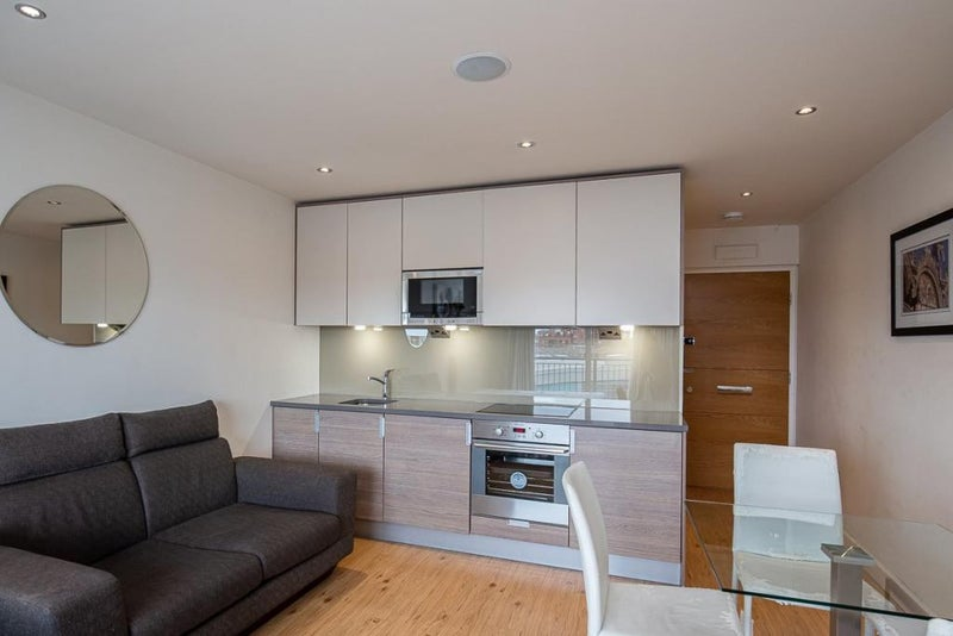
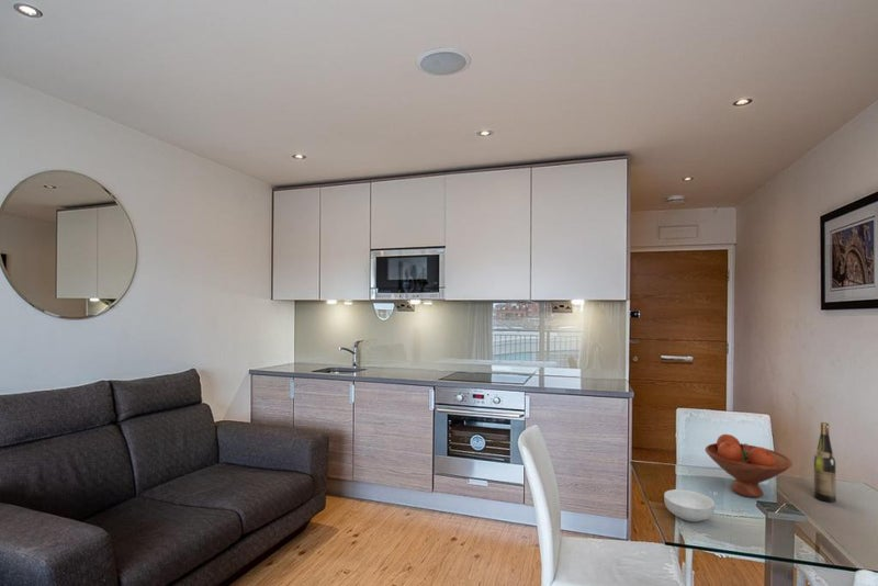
+ wine bottle [813,421,836,503]
+ fruit bowl [705,433,793,498]
+ cereal bowl [663,488,716,523]
